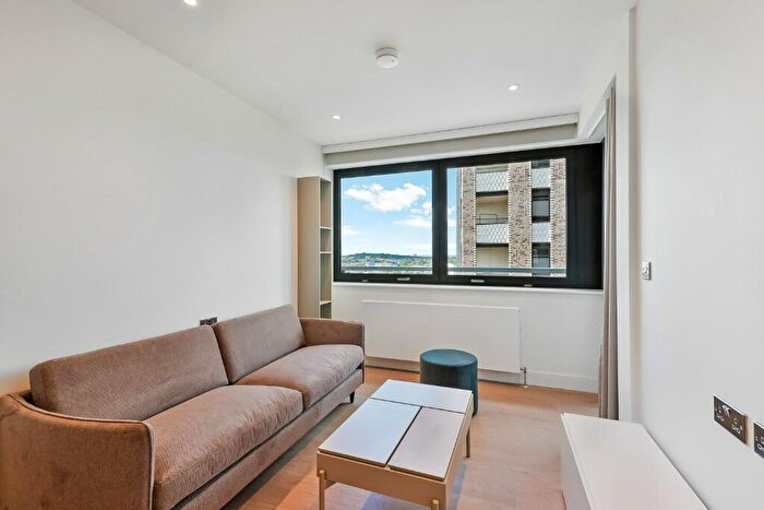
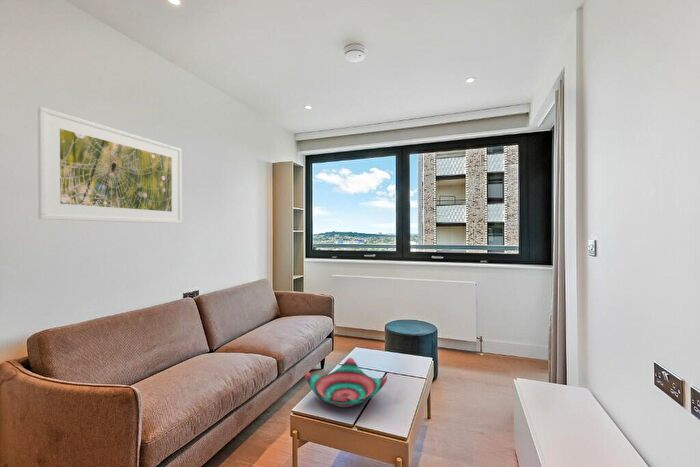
+ decorative bowl [304,357,388,409]
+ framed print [37,106,183,224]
